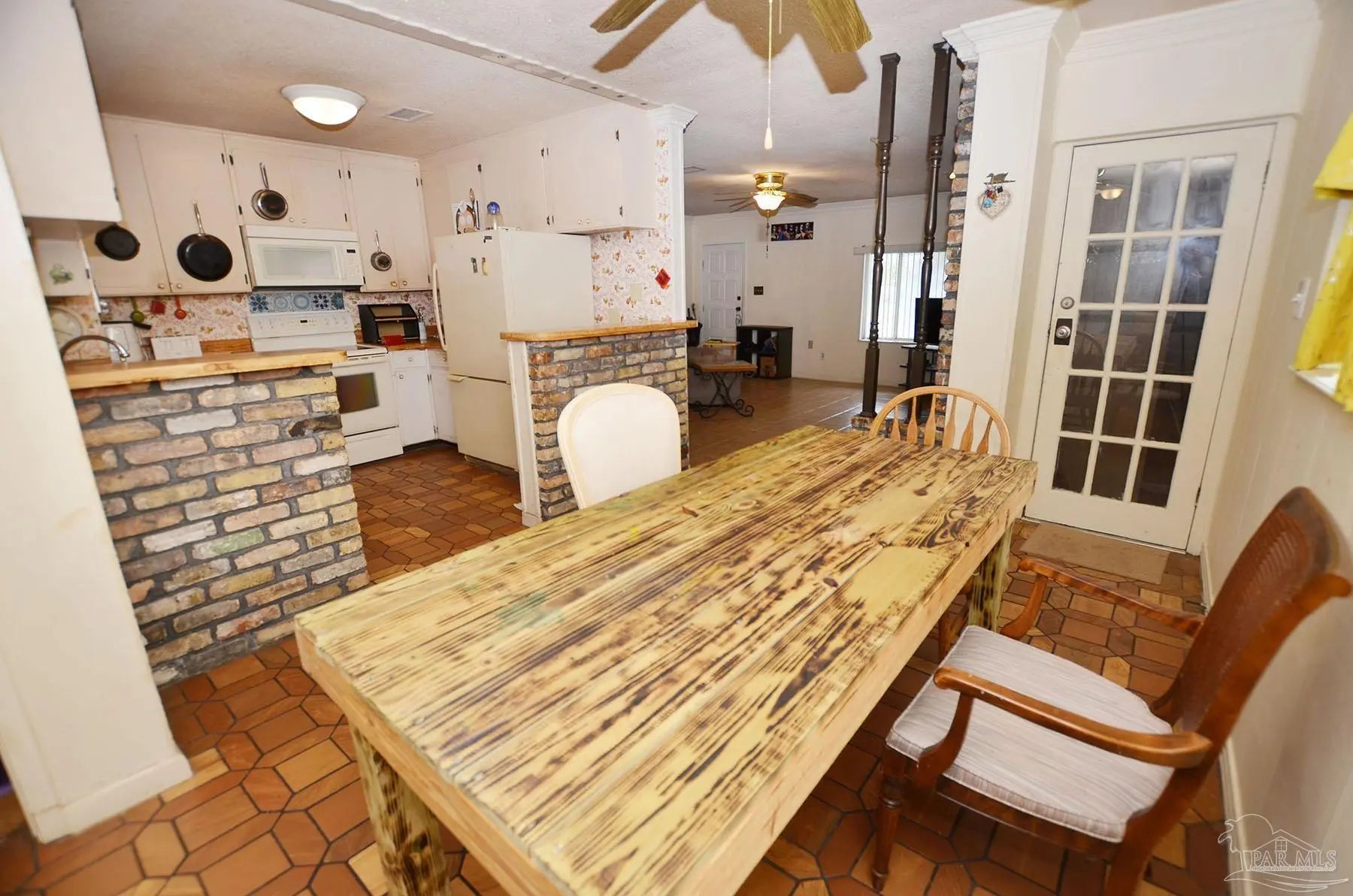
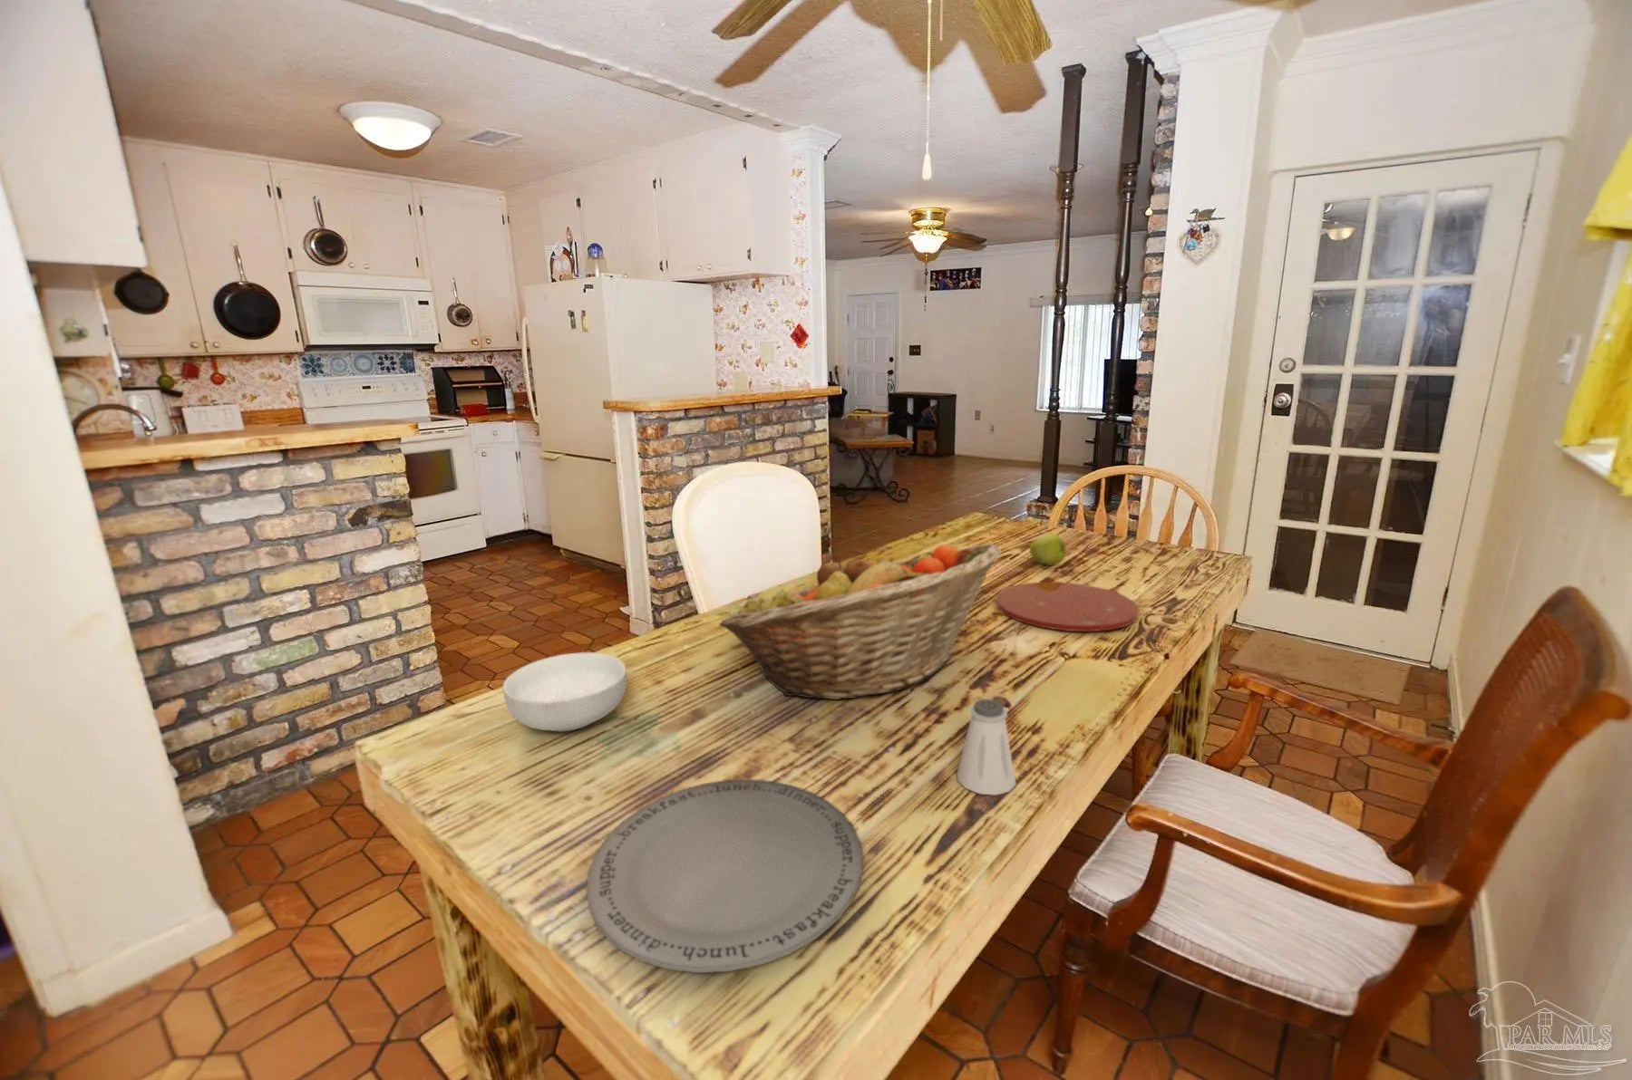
+ cereal bowl [502,651,627,732]
+ fruit basket [718,544,1002,700]
+ apple [1029,533,1067,567]
+ plate [995,581,1140,633]
+ saltshaker [957,698,1017,797]
+ plate [585,779,864,974]
